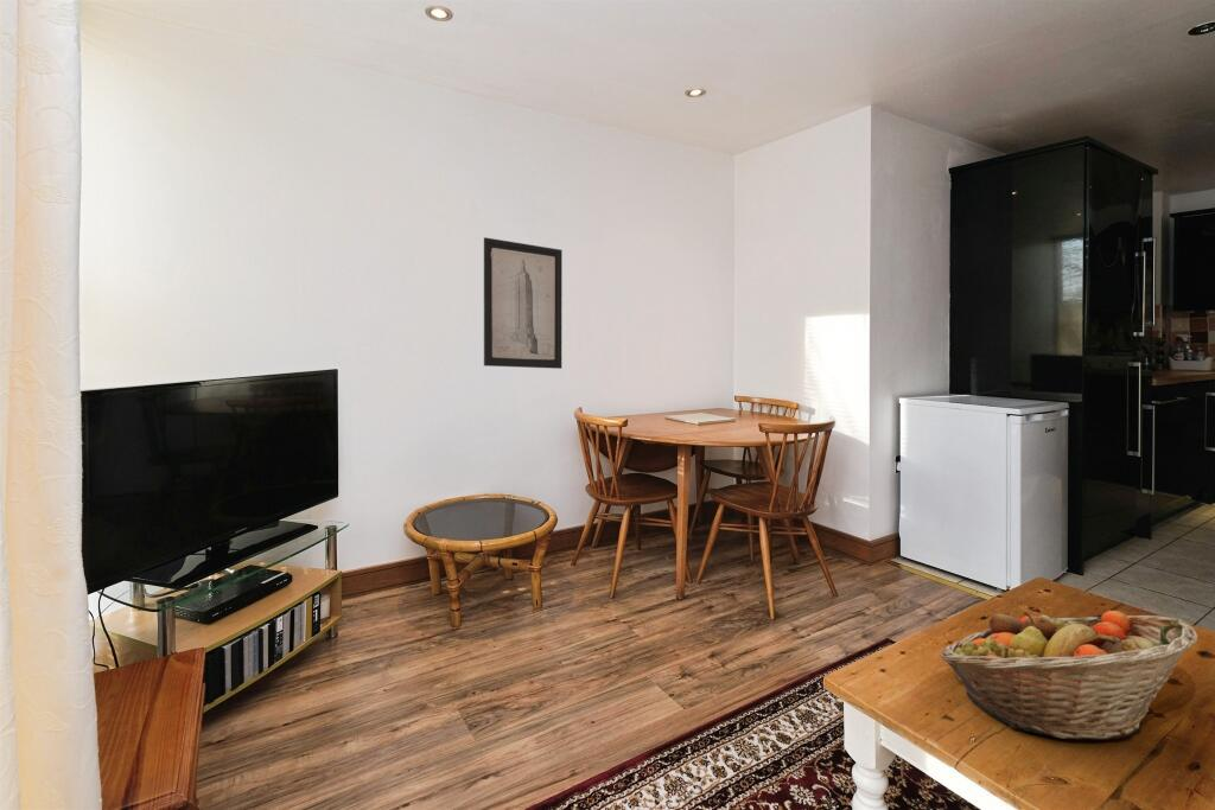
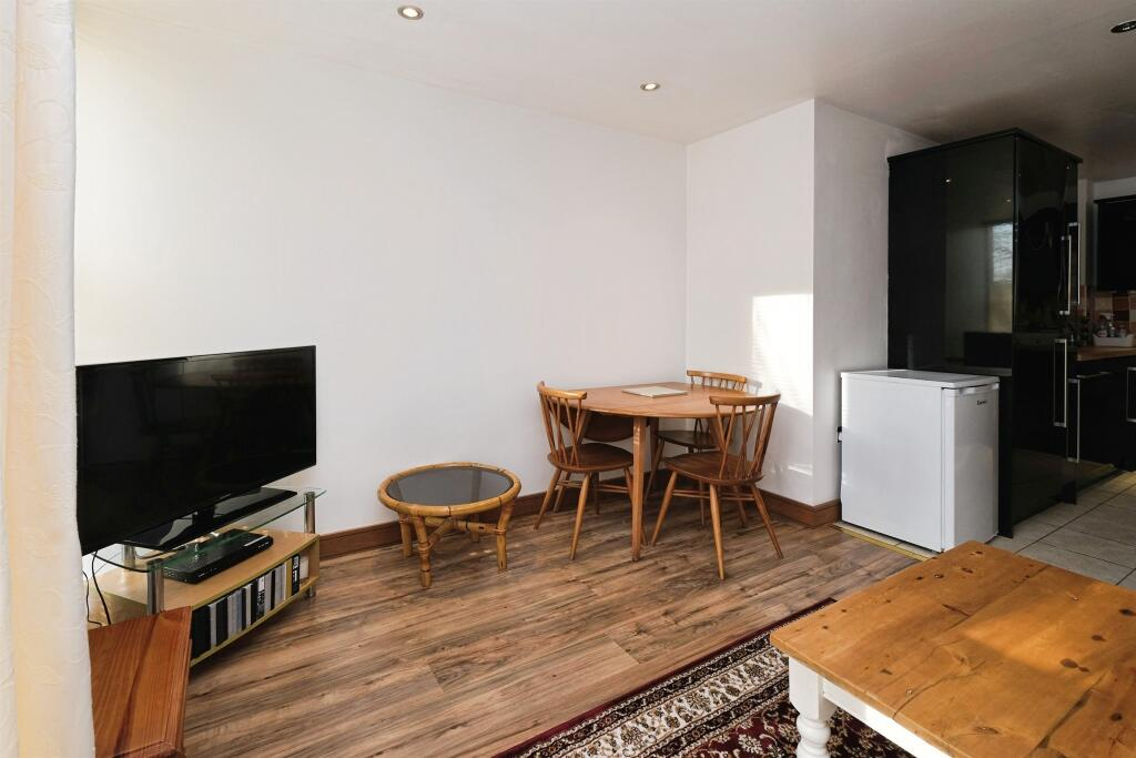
- fruit basket [940,610,1198,741]
- wall art [483,236,564,370]
